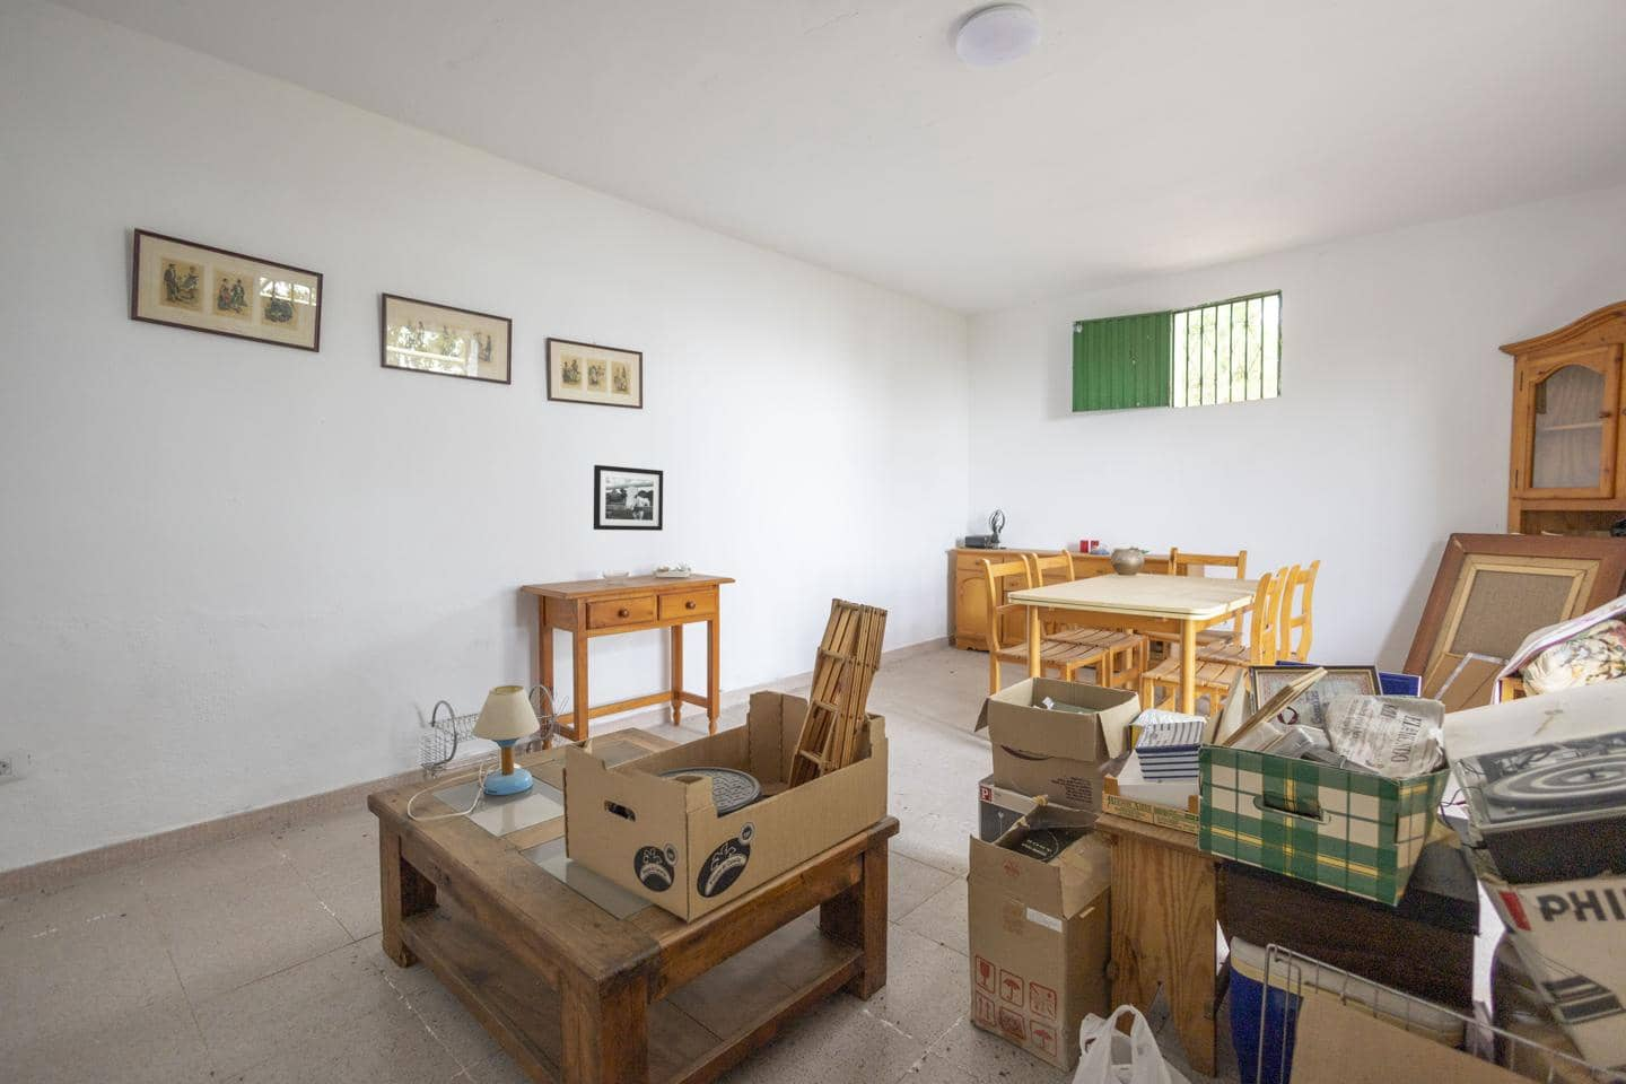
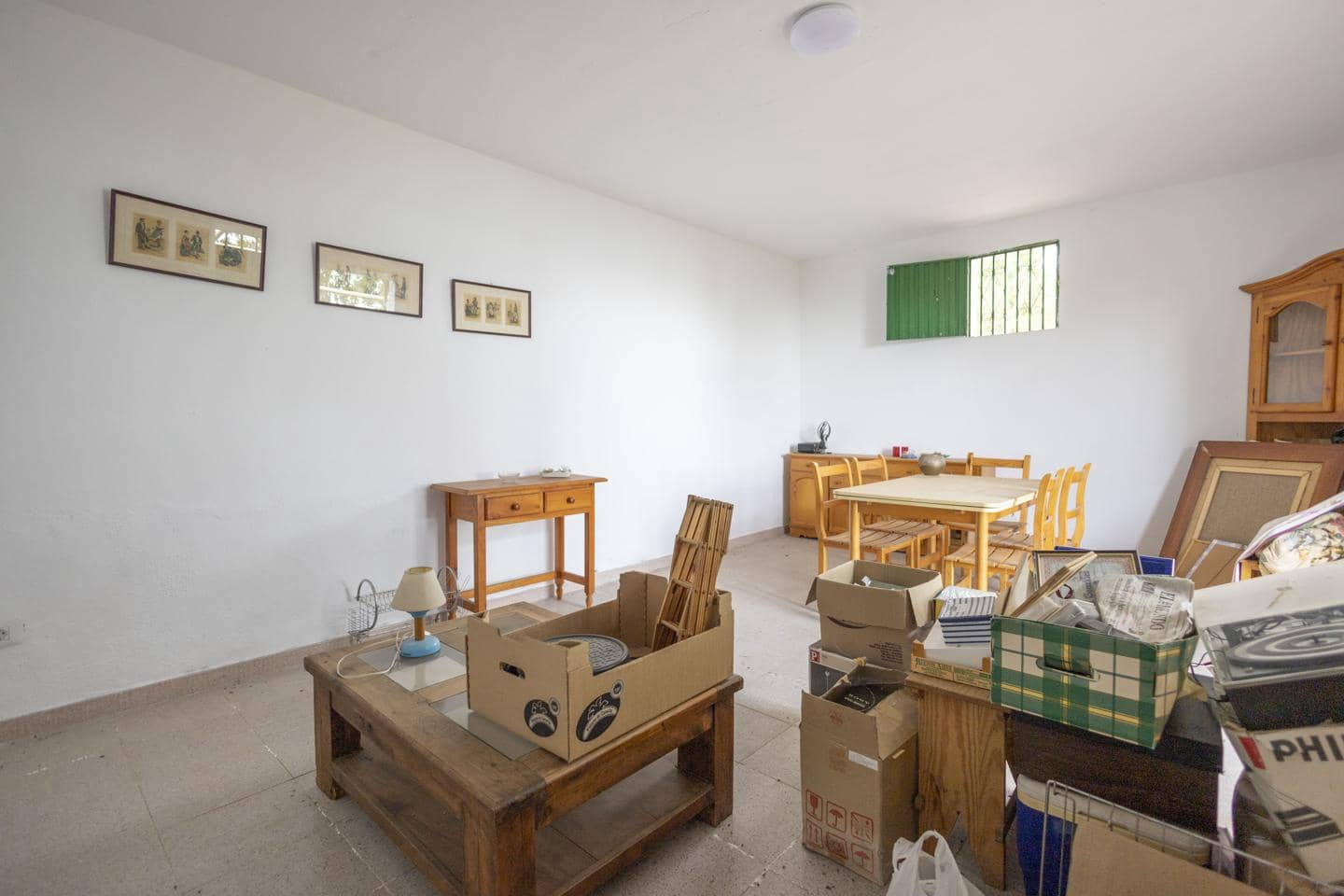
- picture frame [593,465,664,532]
